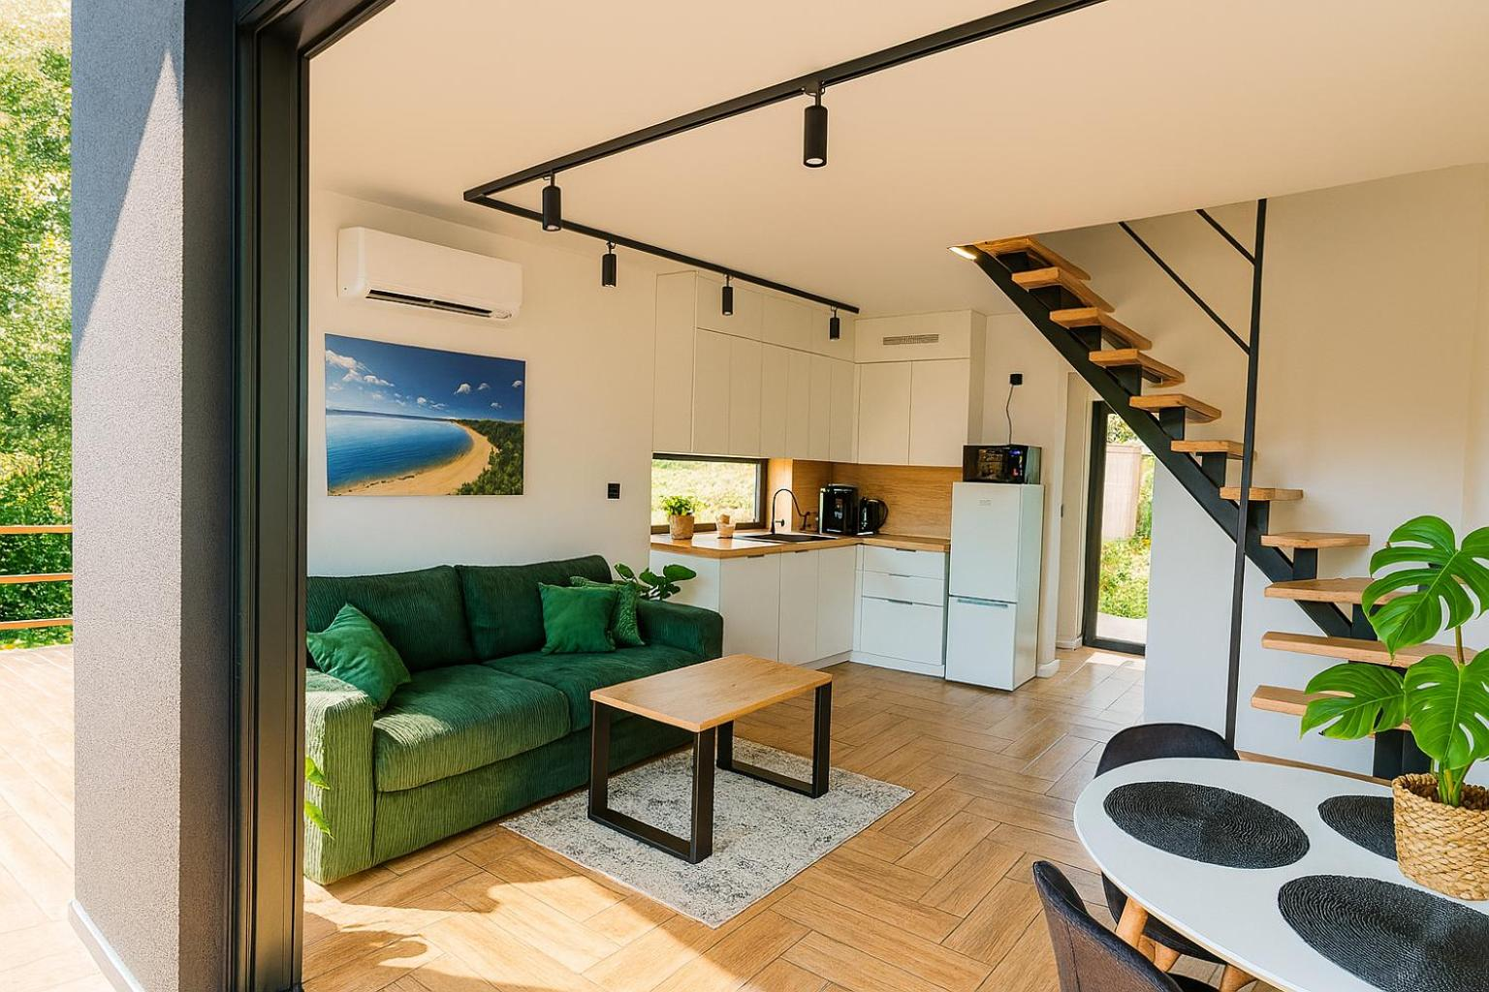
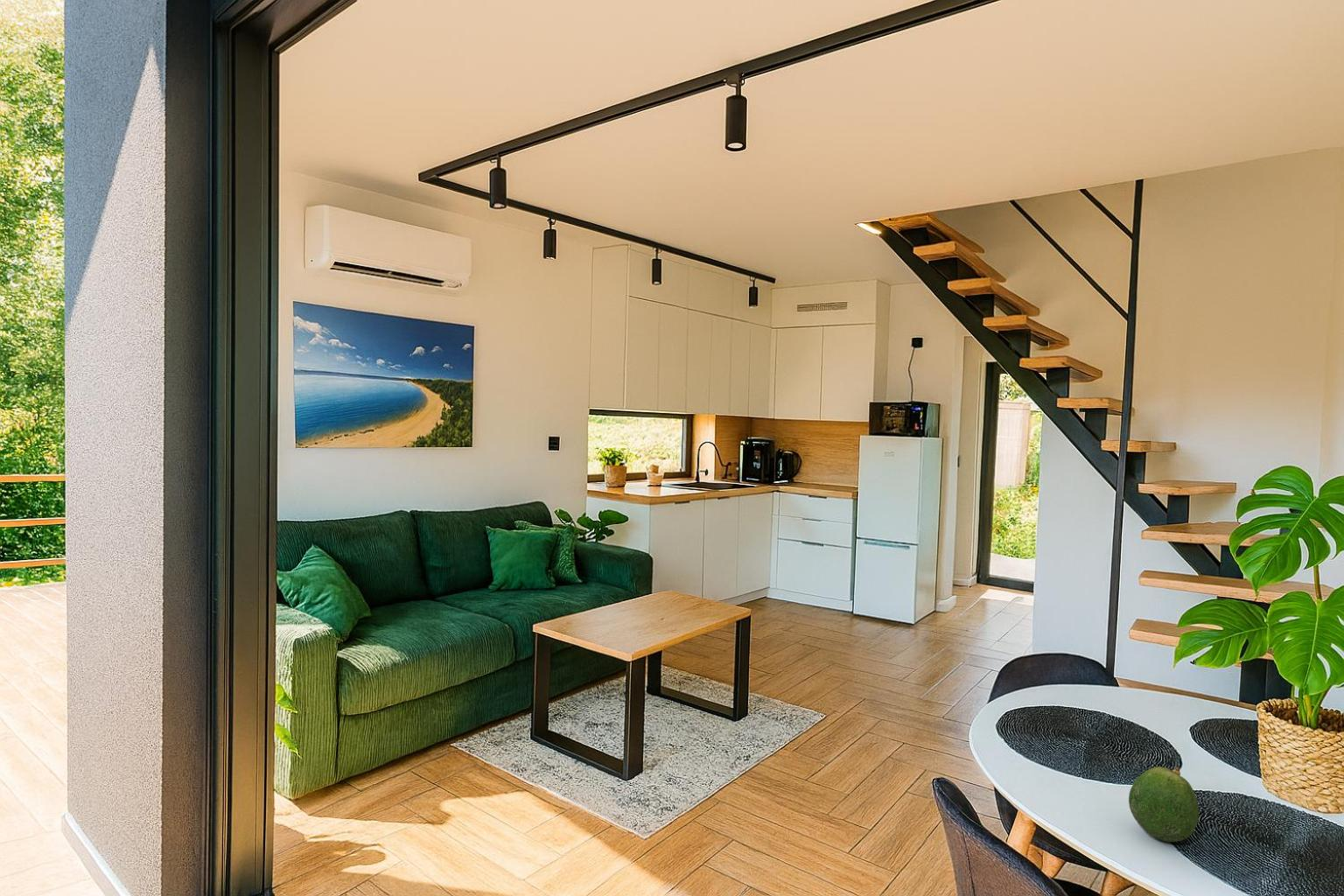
+ fruit [1128,766,1200,843]
